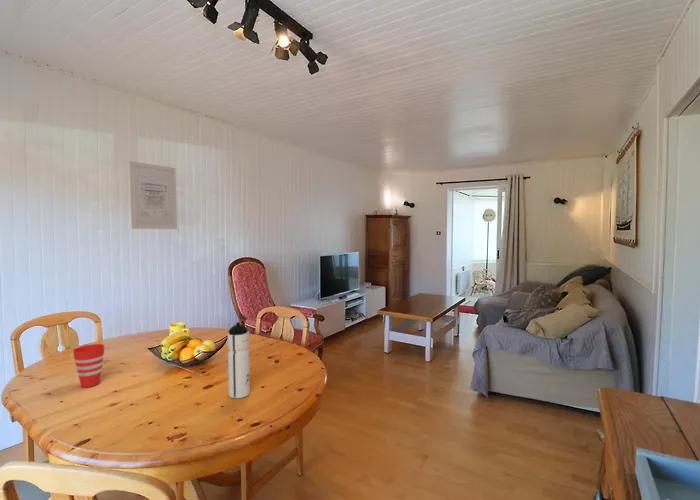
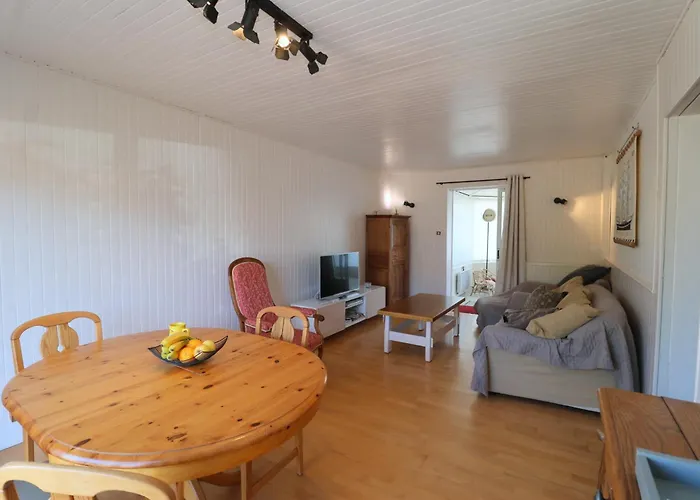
- cup [72,343,105,388]
- wall art [129,160,178,230]
- water bottle [227,321,251,399]
